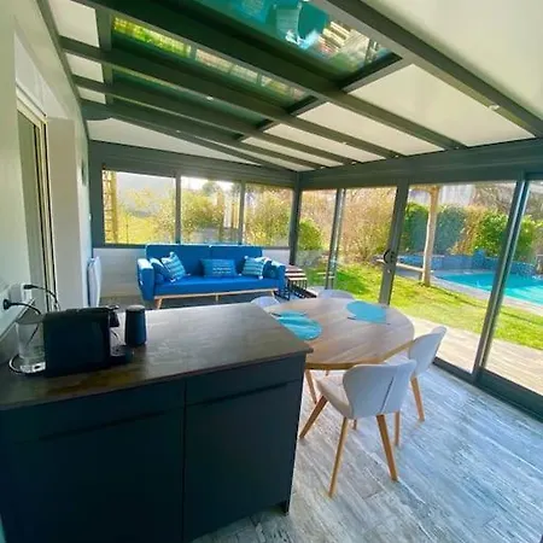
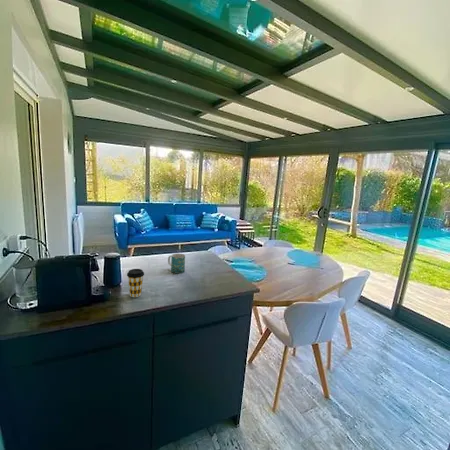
+ mug [167,252,186,275]
+ coffee cup [126,268,145,298]
